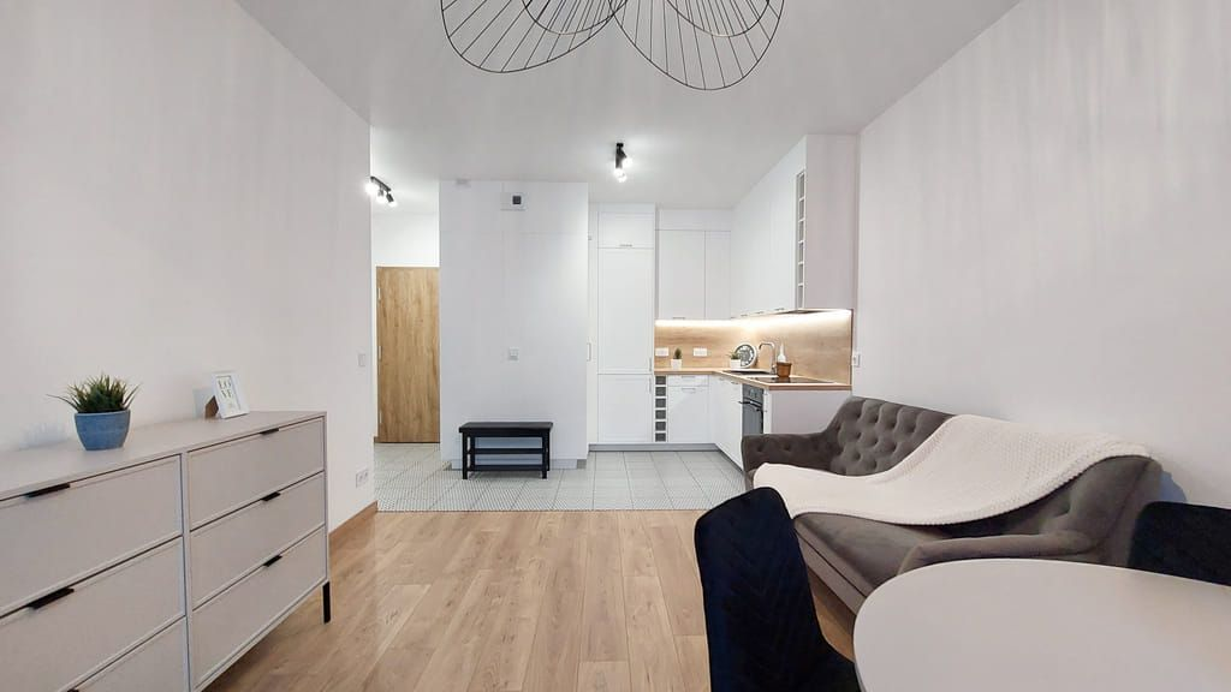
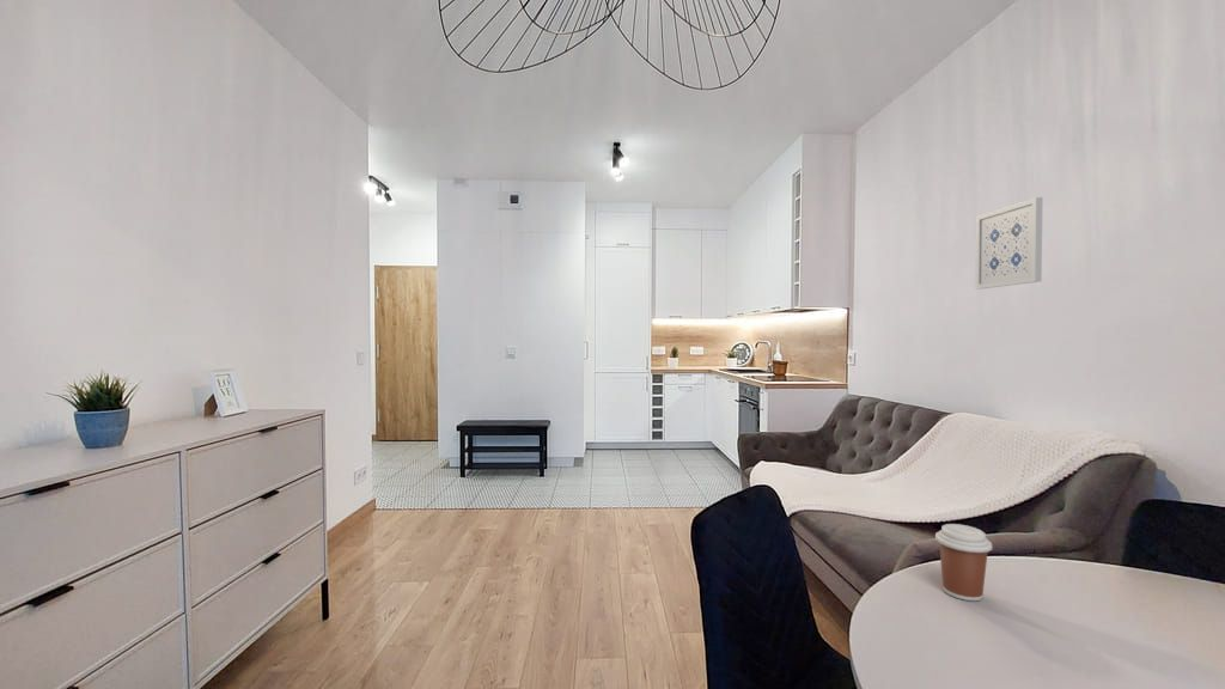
+ coffee cup [934,523,993,602]
+ wall art [974,196,1044,291]
